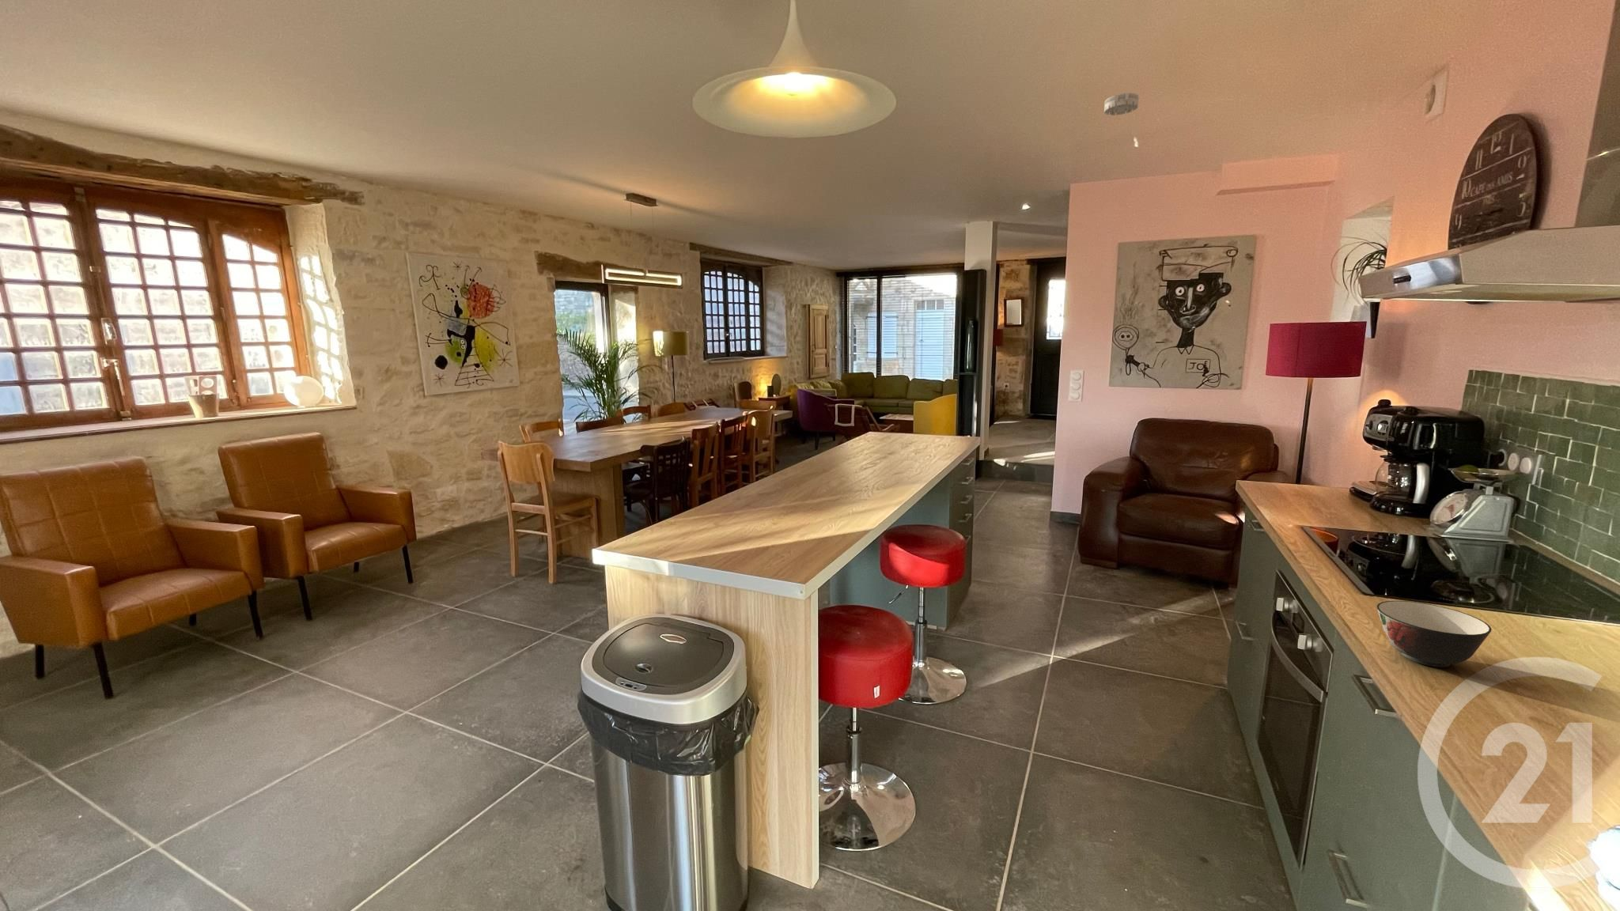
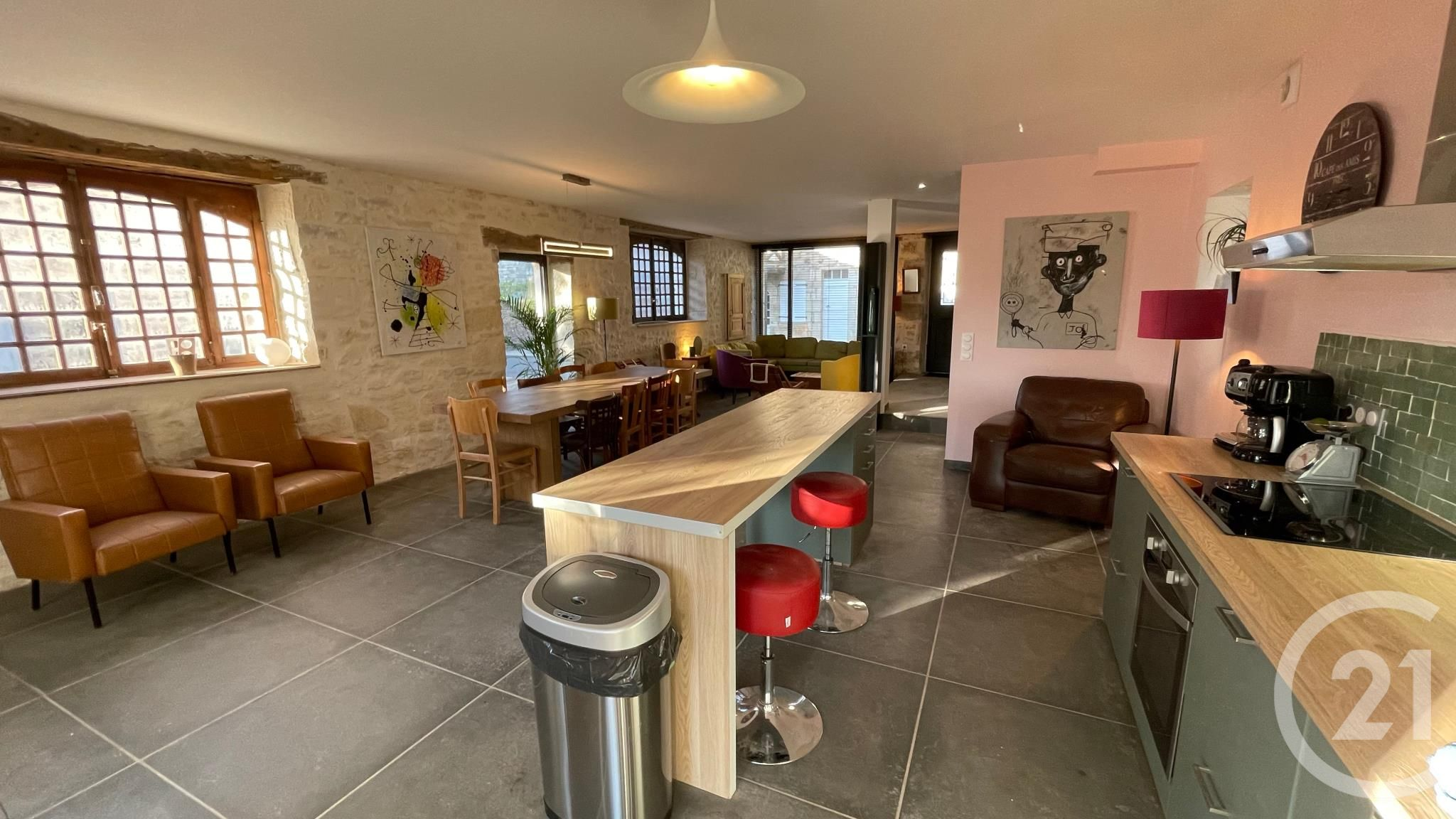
- smoke detector [1104,91,1139,117]
- soup bowl [1376,601,1493,669]
